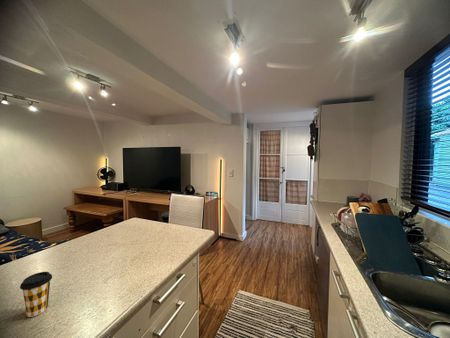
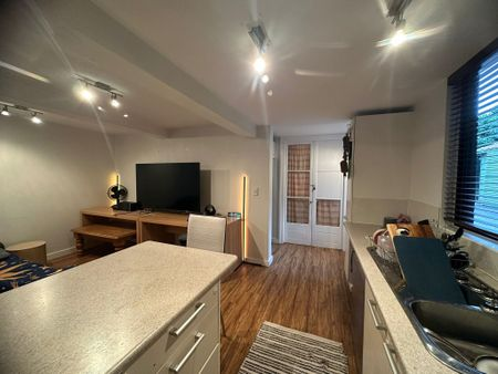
- coffee cup [19,271,53,318]
